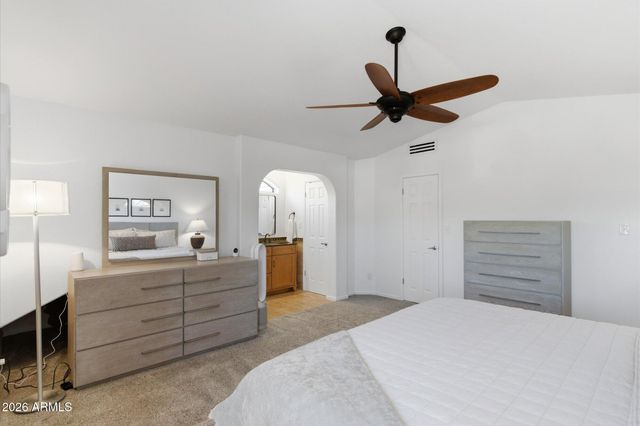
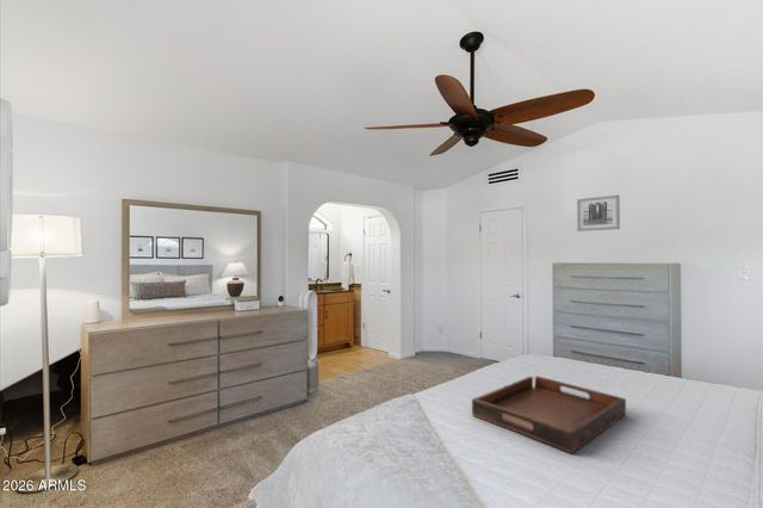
+ wall art [576,194,621,233]
+ serving tray [471,374,627,454]
